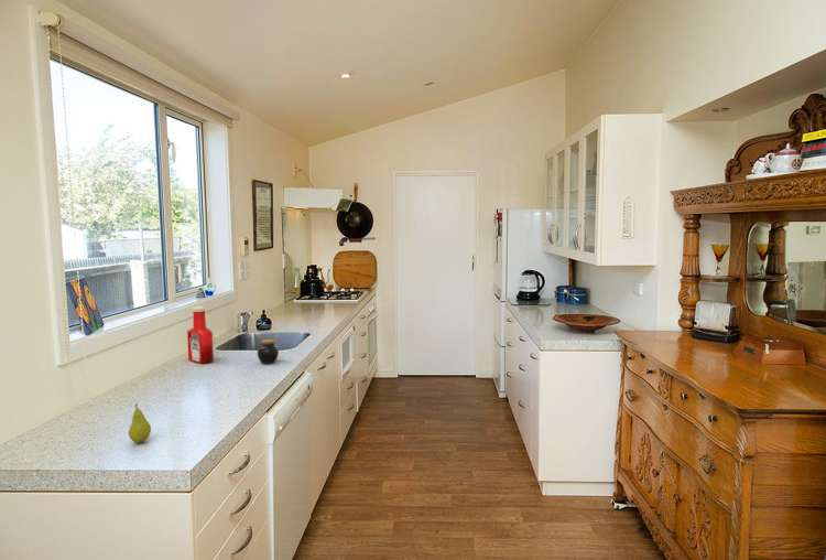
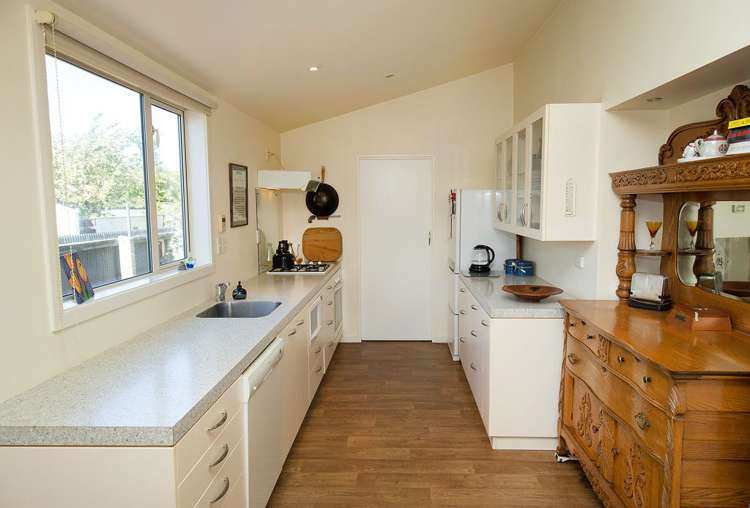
- jar [257,338,280,365]
- fruit [128,402,152,444]
- soap bottle [186,305,215,365]
